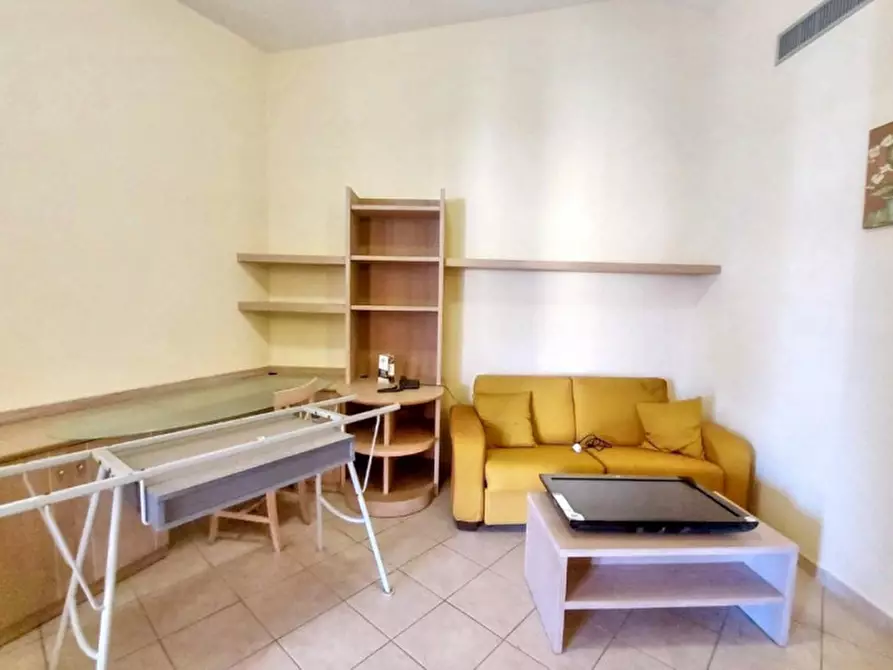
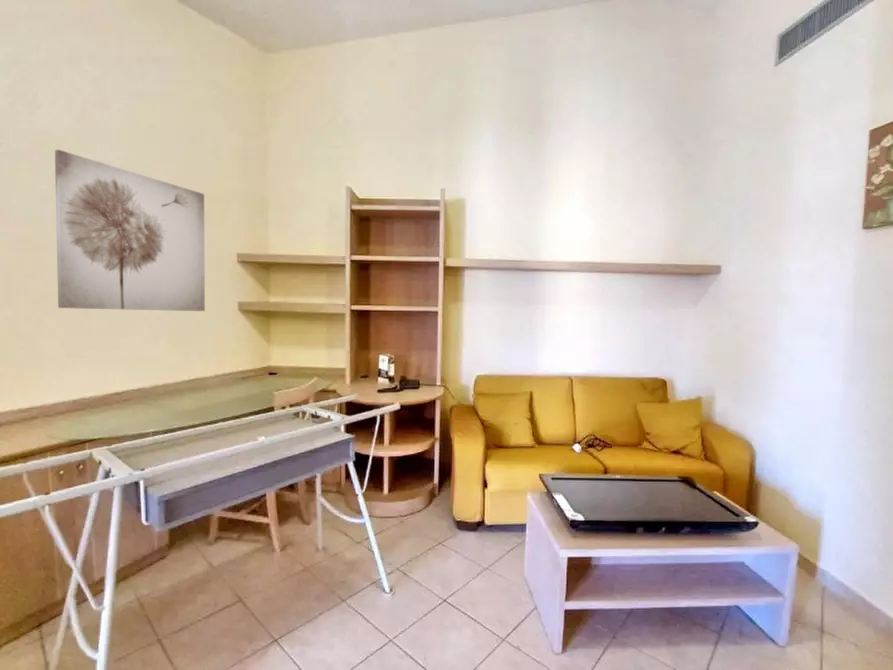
+ wall art [54,149,206,312]
